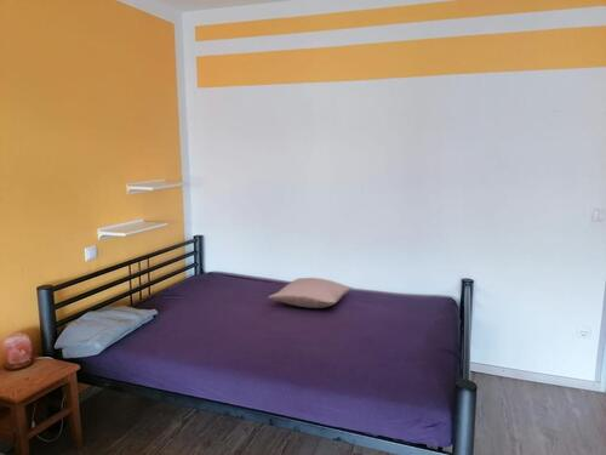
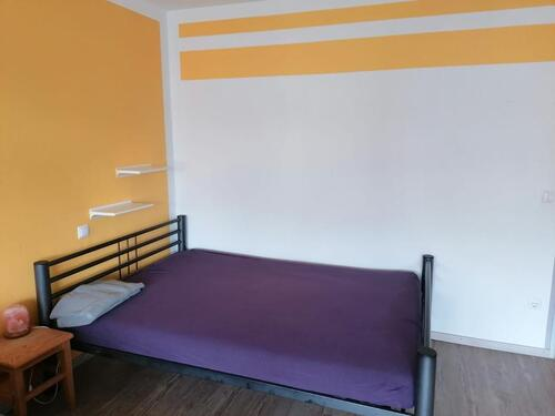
- pillow [268,277,353,309]
